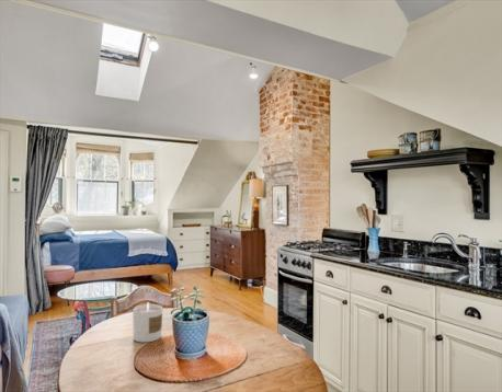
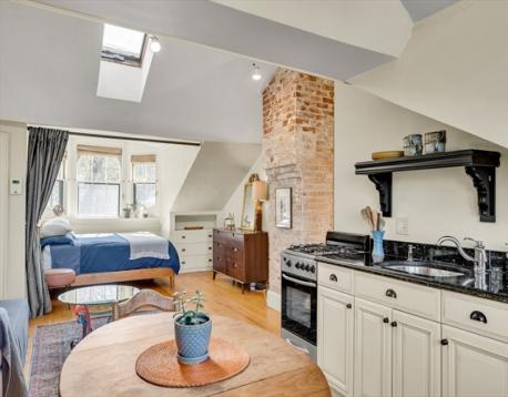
- candle [132,301,163,344]
